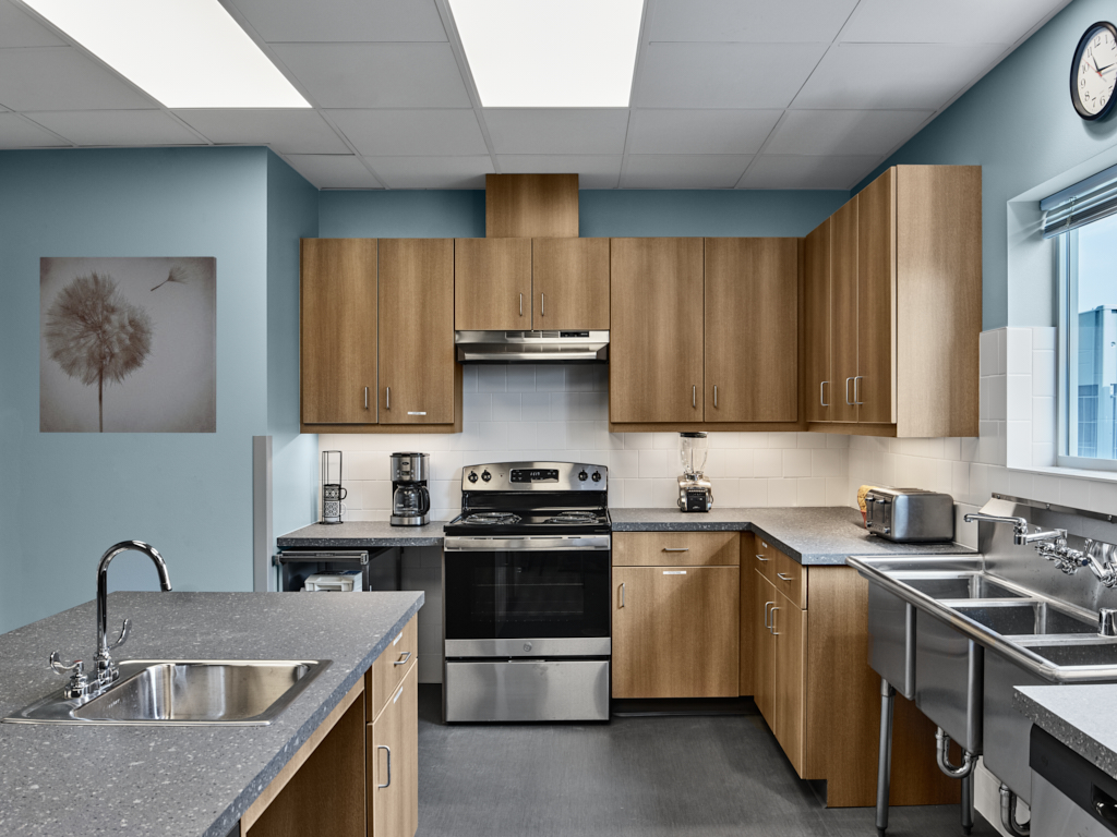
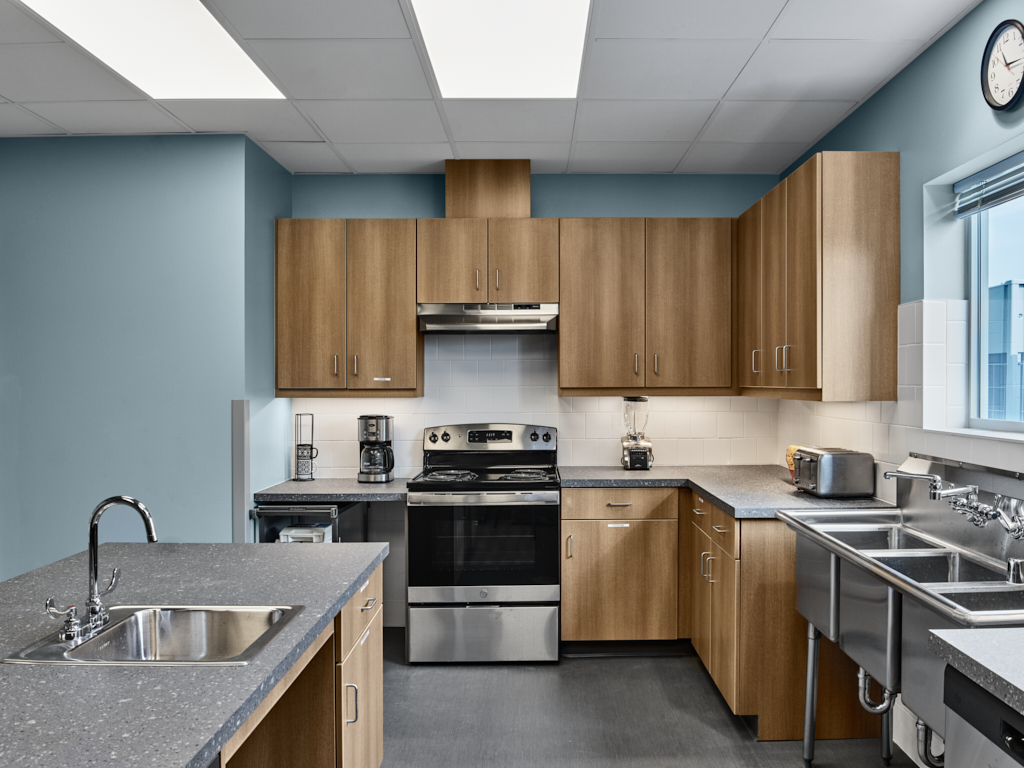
- wall art [38,255,218,434]
